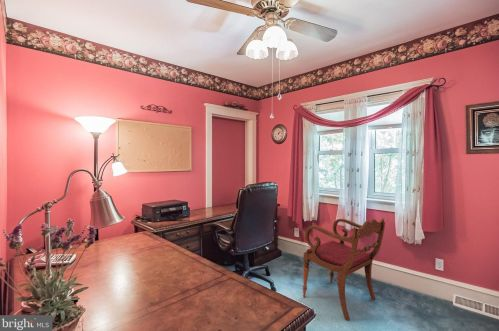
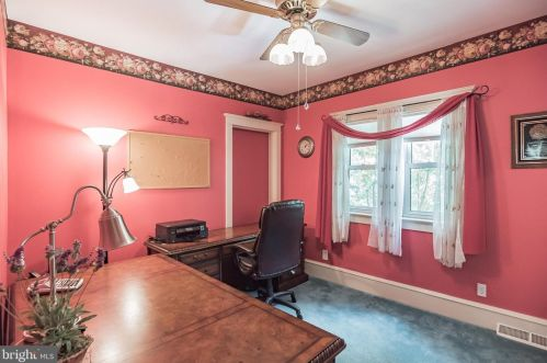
- armchair [302,217,386,321]
